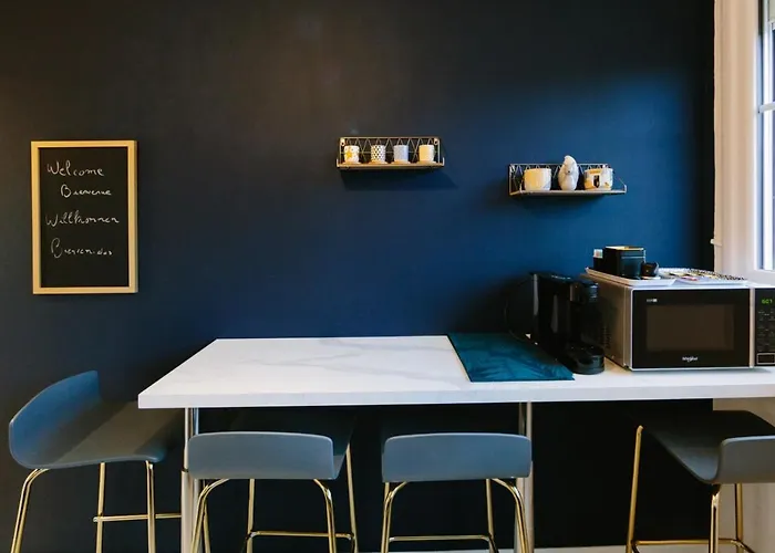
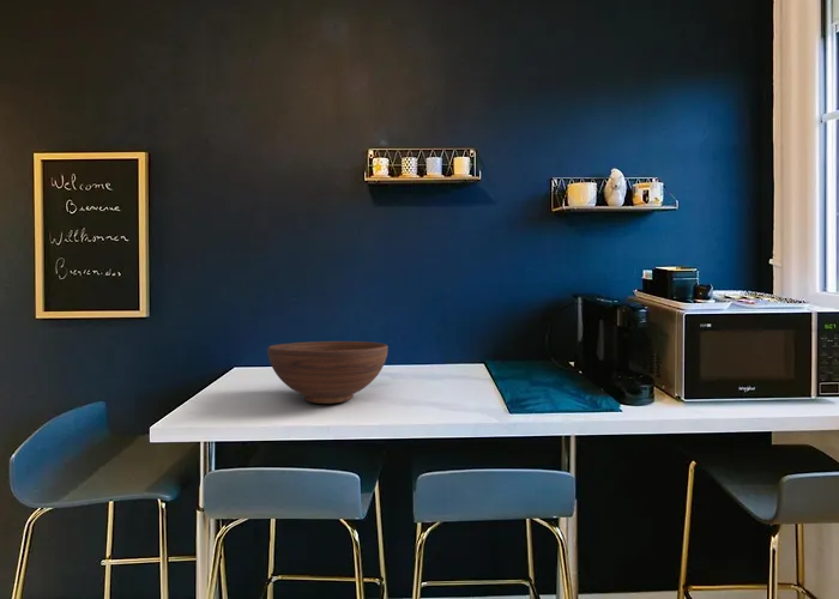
+ fruit bowl [266,340,390,405]
